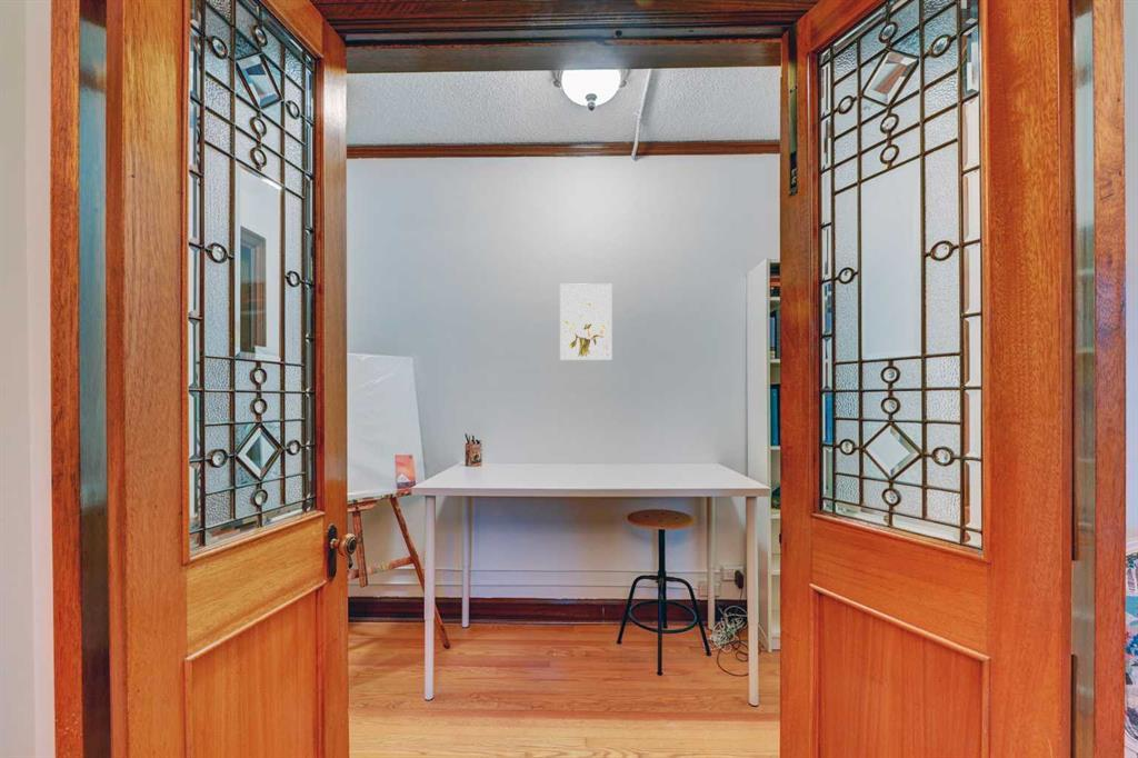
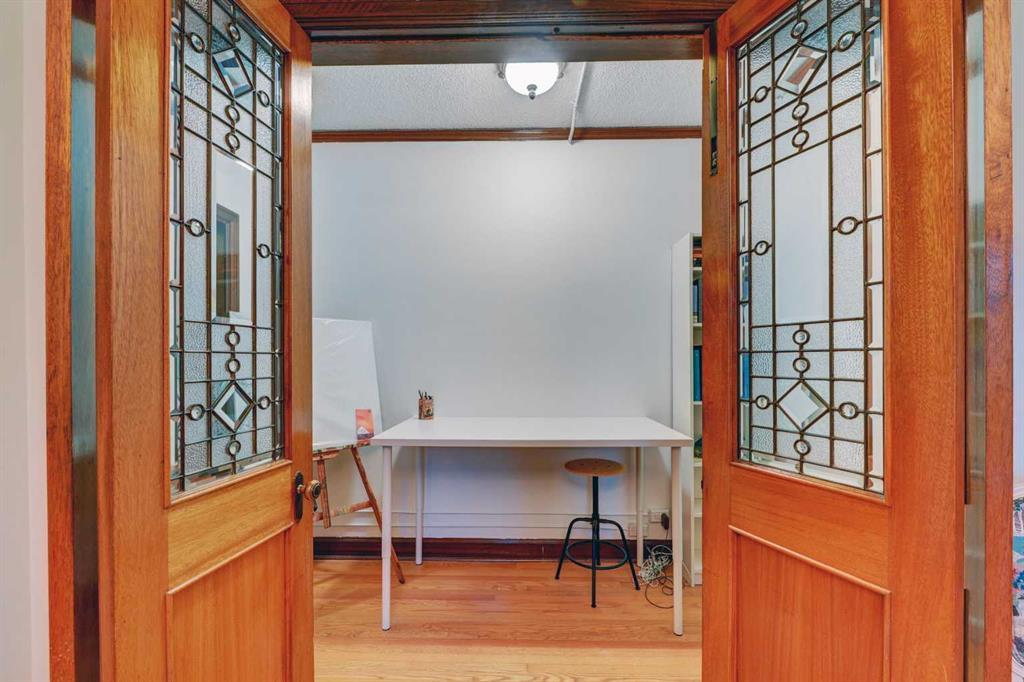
- wall art [559,282,613,361]
